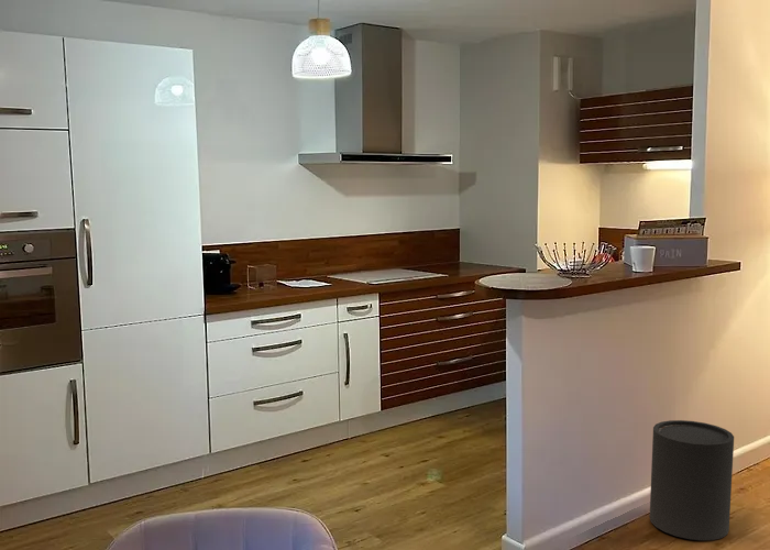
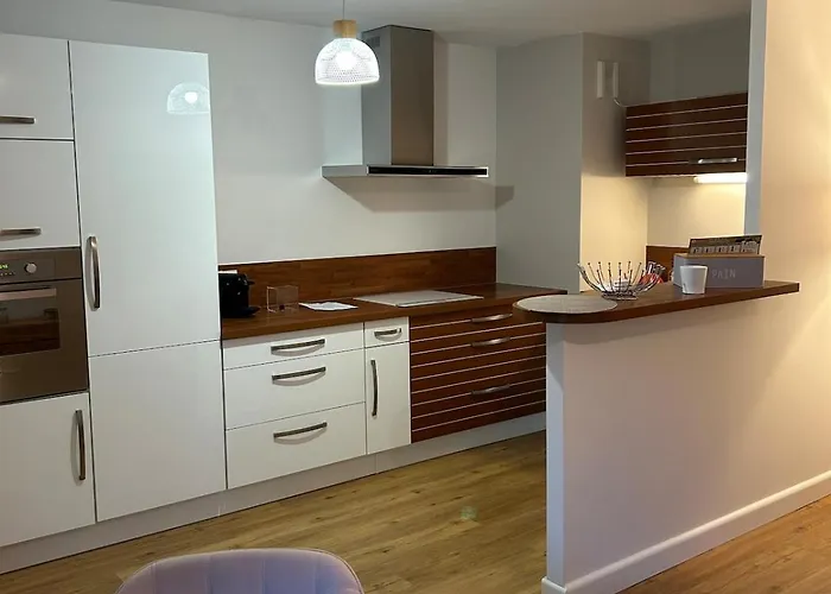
- trash can [649,419,735,541]
